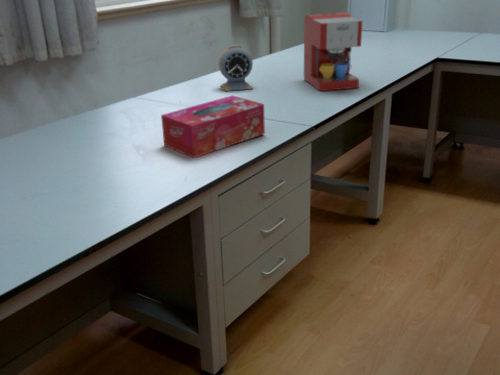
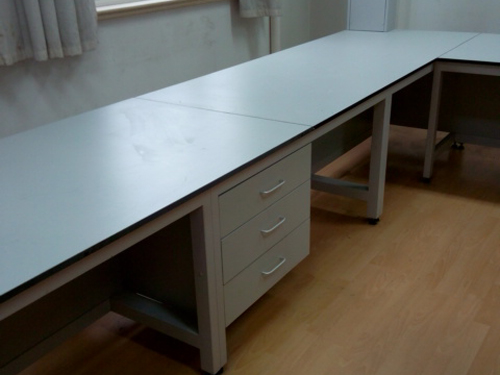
- alarm clock [217,44,254,92]
- tissue box [160,94,266,159]
- coffee maker [303,12,363,92]
